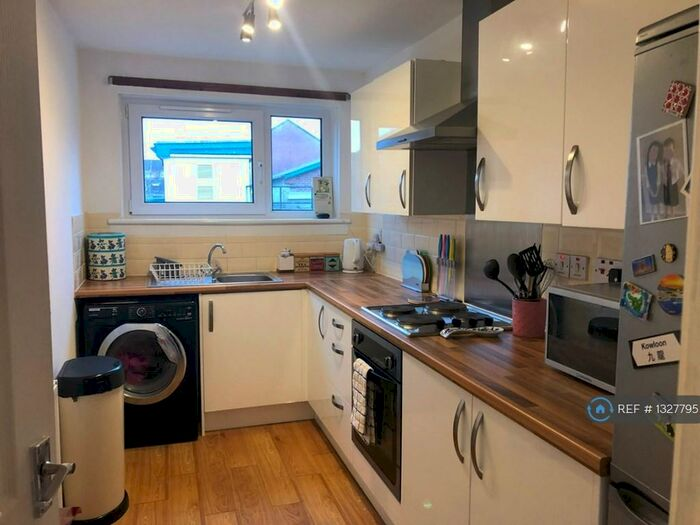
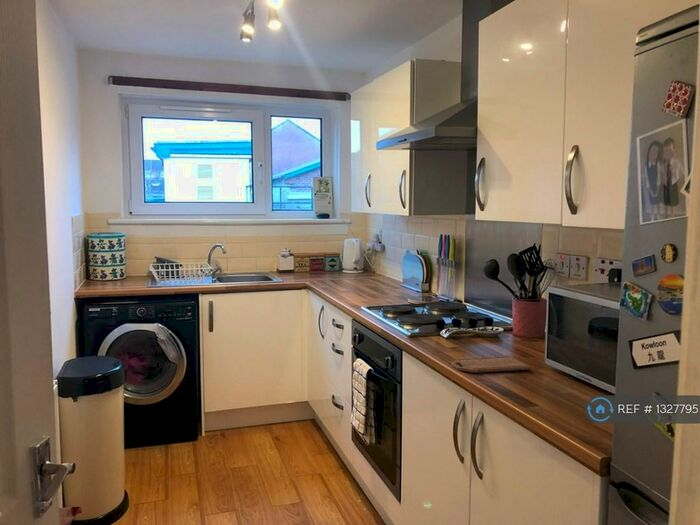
+ cutting board [450,356,531,374]
